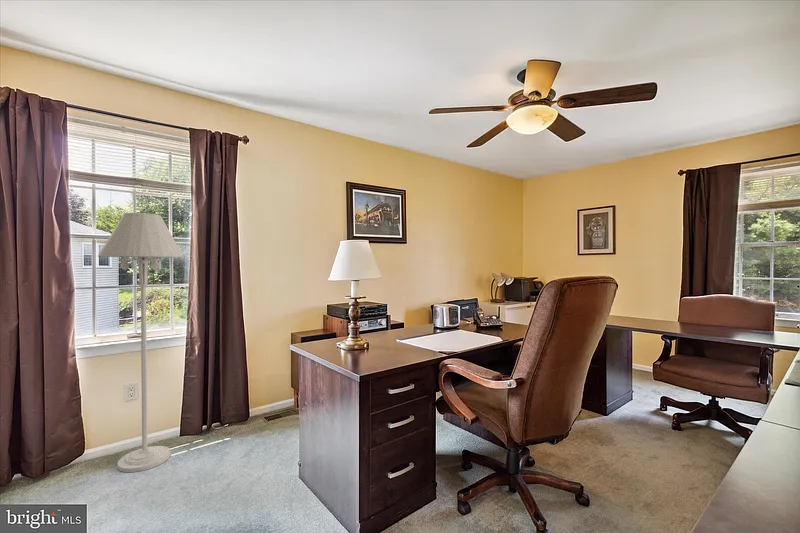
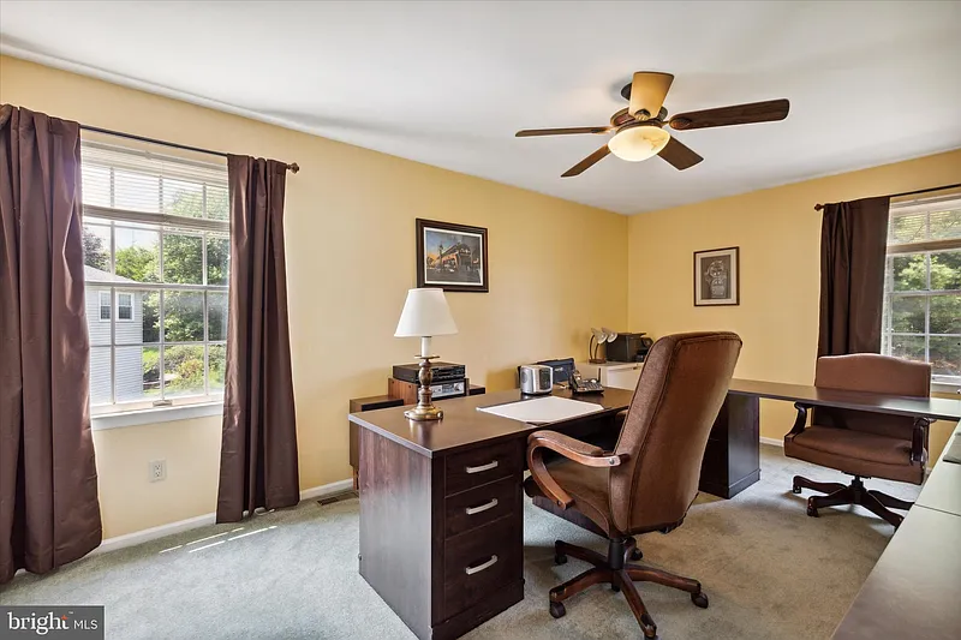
- floor lamp [97,212,185,473]
